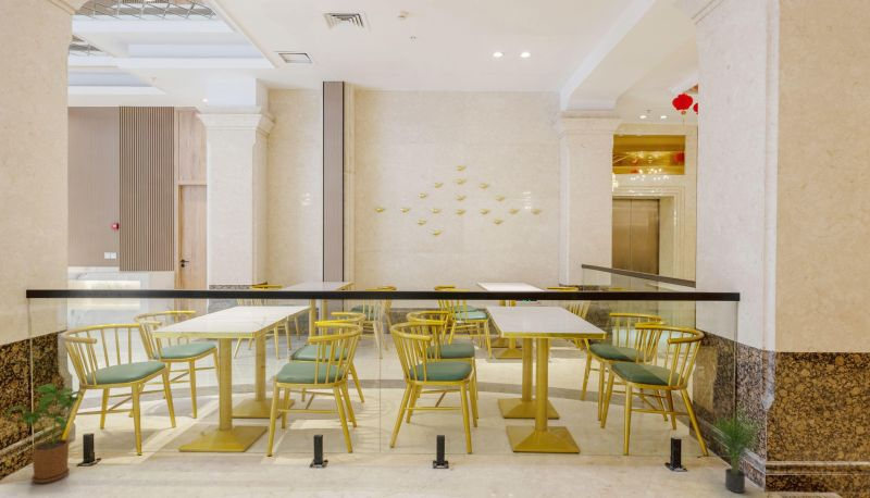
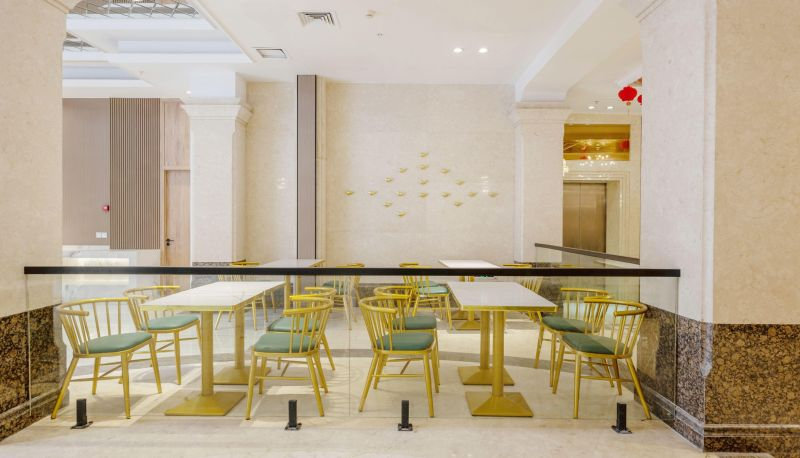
- potted plant [710,407,767,494]
- house plant [4,384,84,484]
